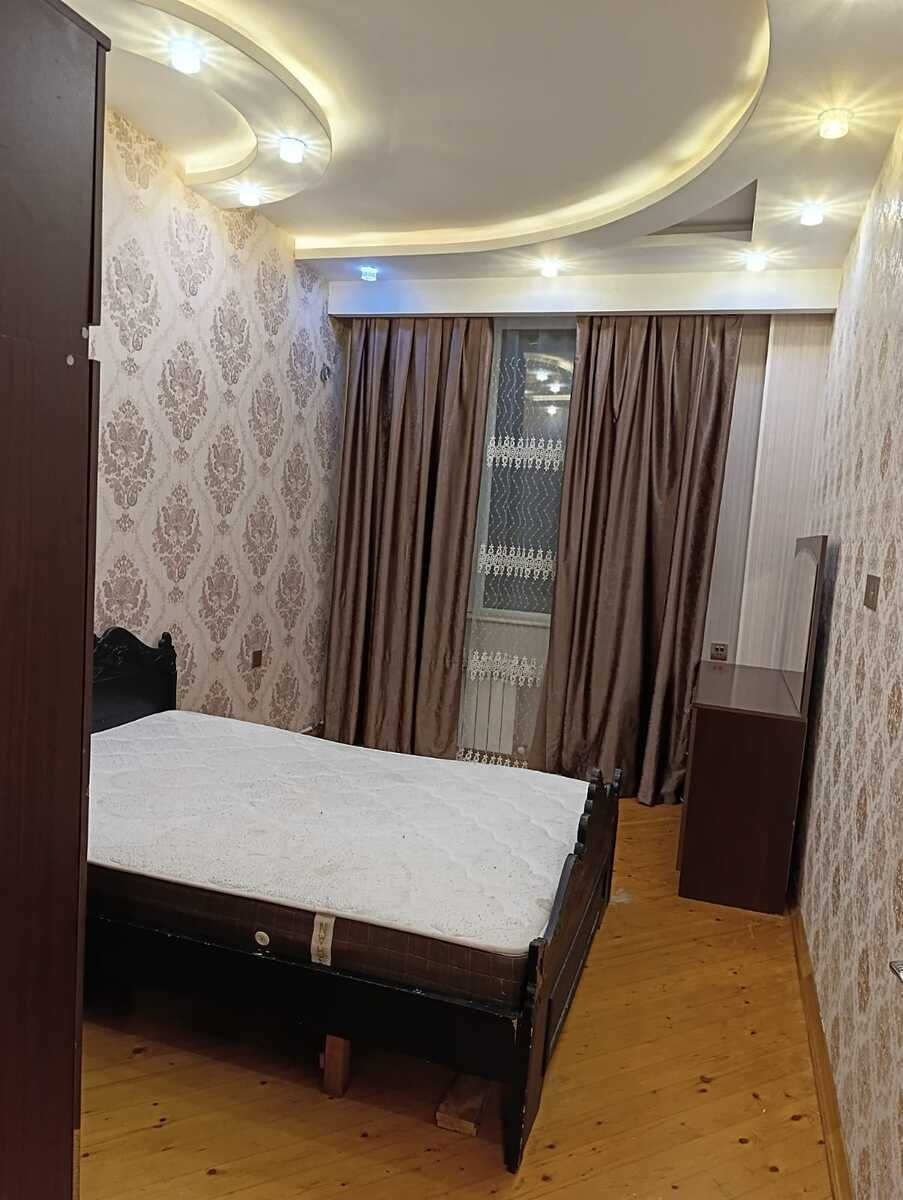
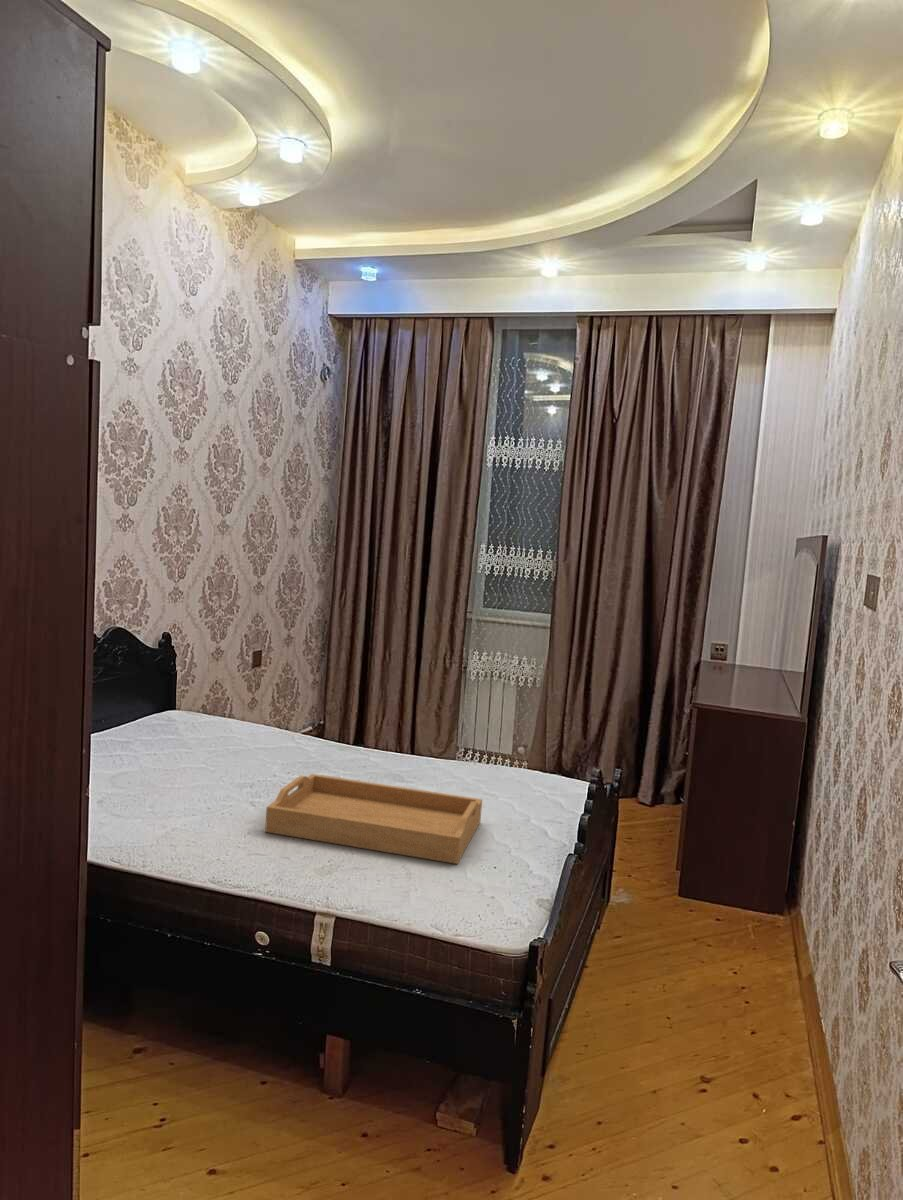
+ serving tray [264,773,483,865]
